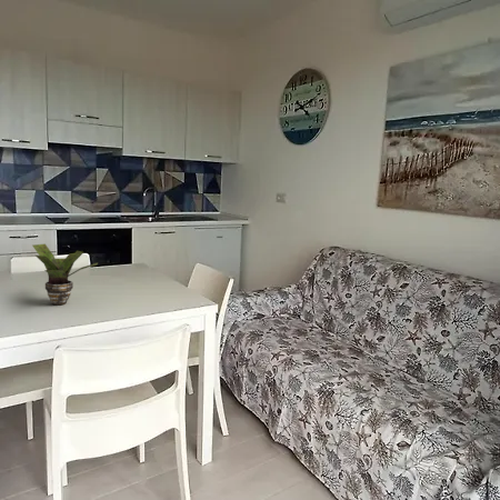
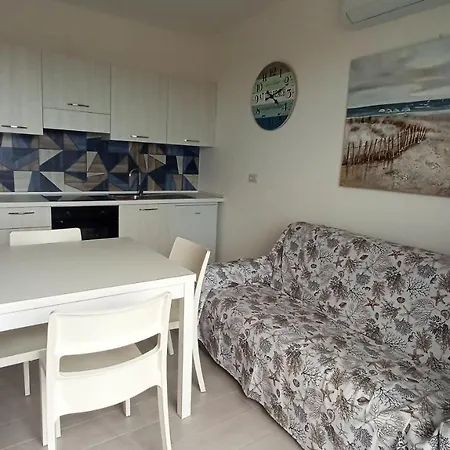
- potted plant [31,243,99,306]
